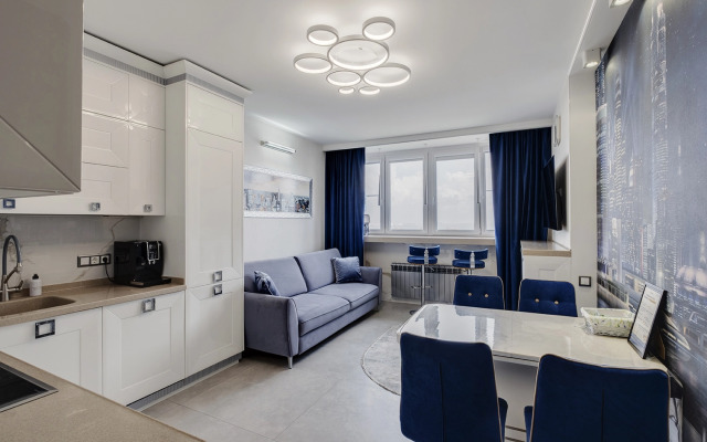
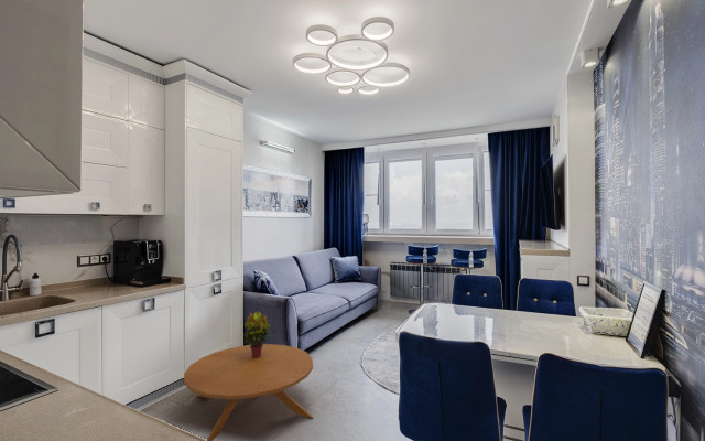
+ potted plant [241,310,272,357]
+ coffee table [183,343,315,441]
